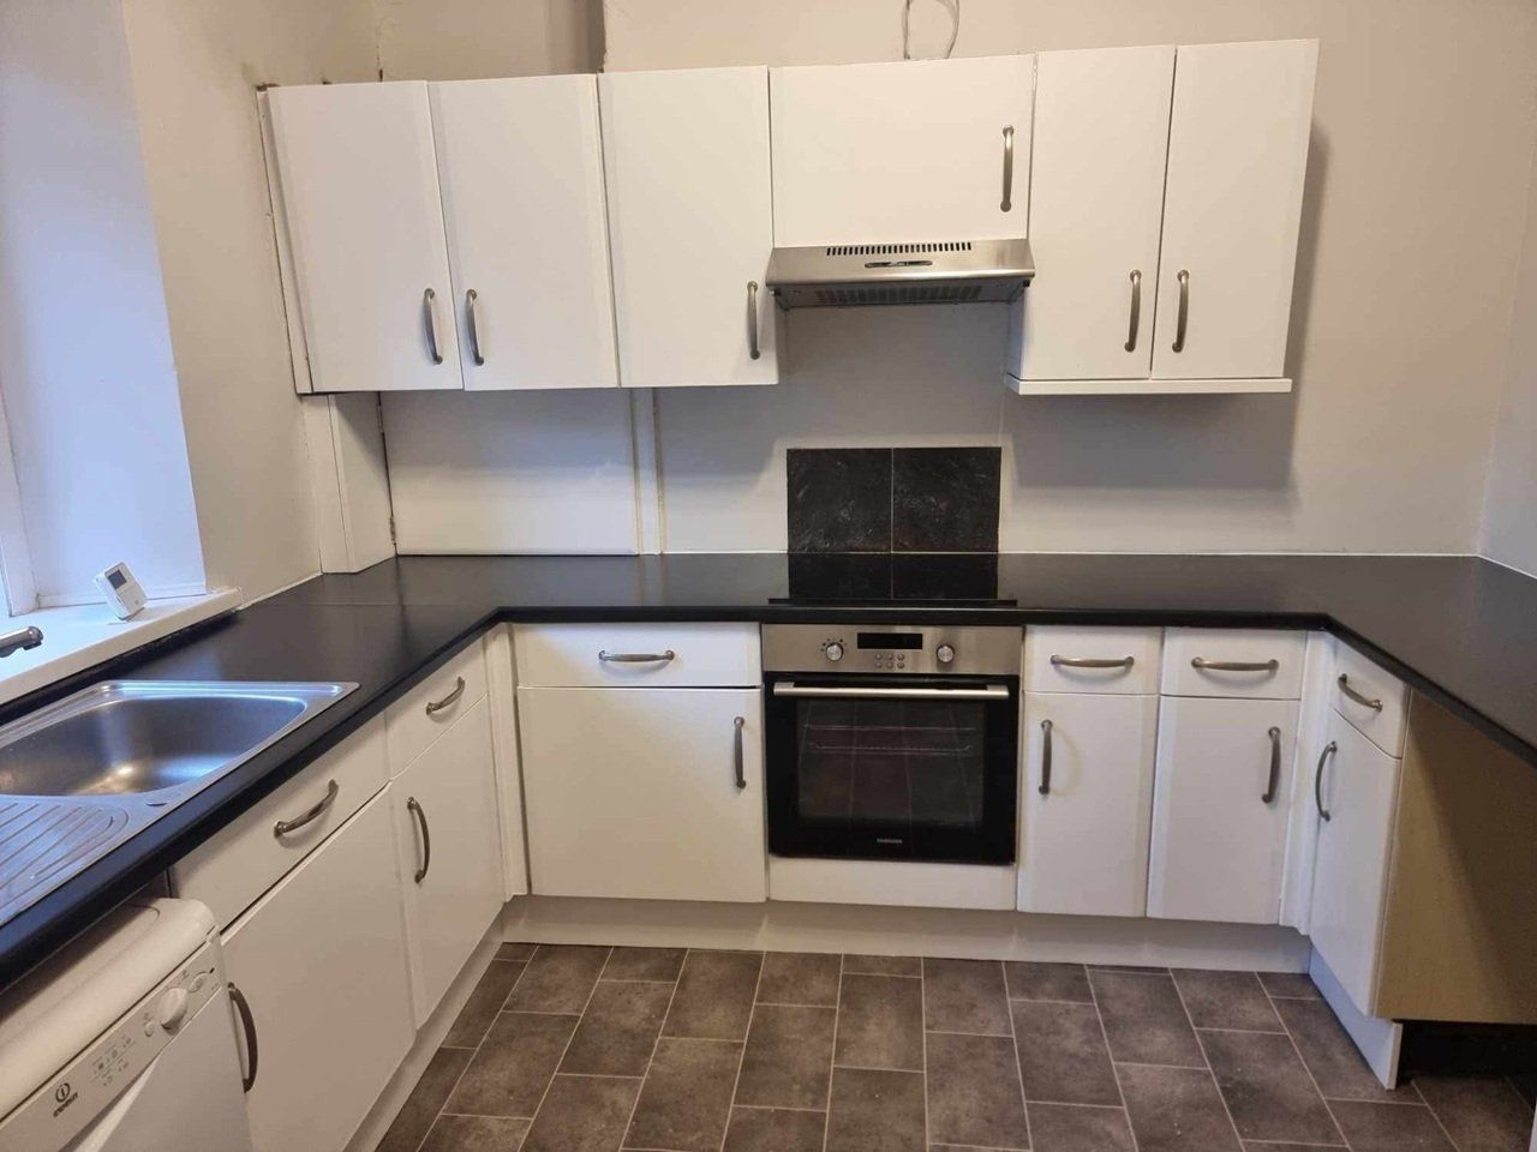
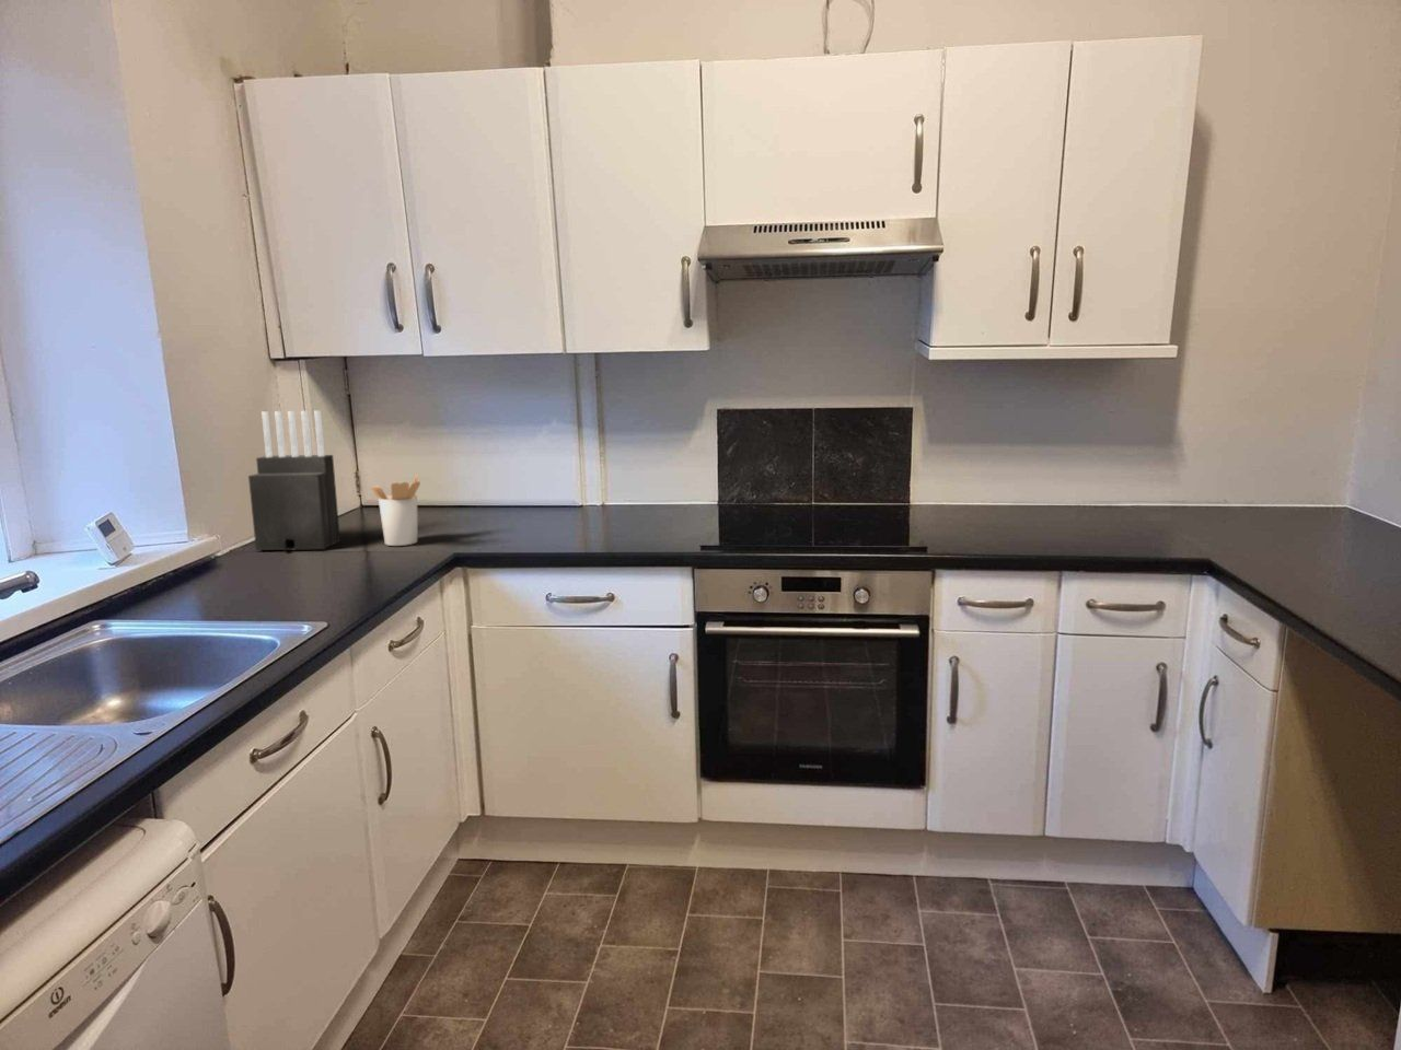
+ knife block [247,409,342,553]
+ utensil holder [370,472,421,547]
